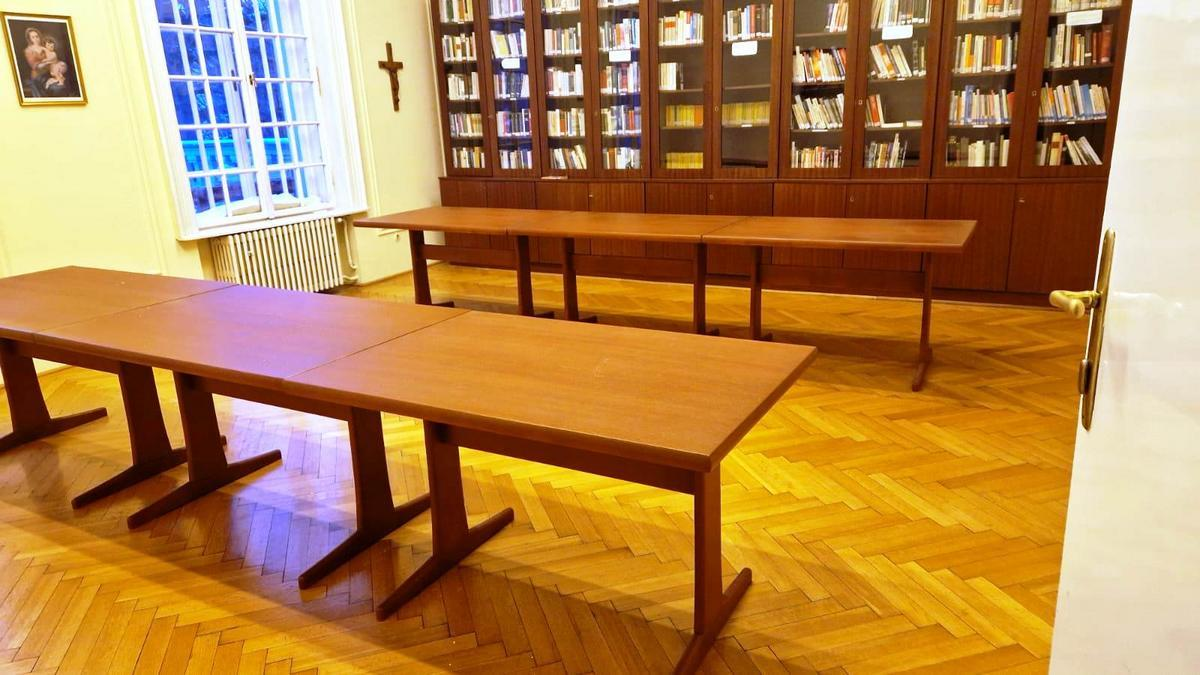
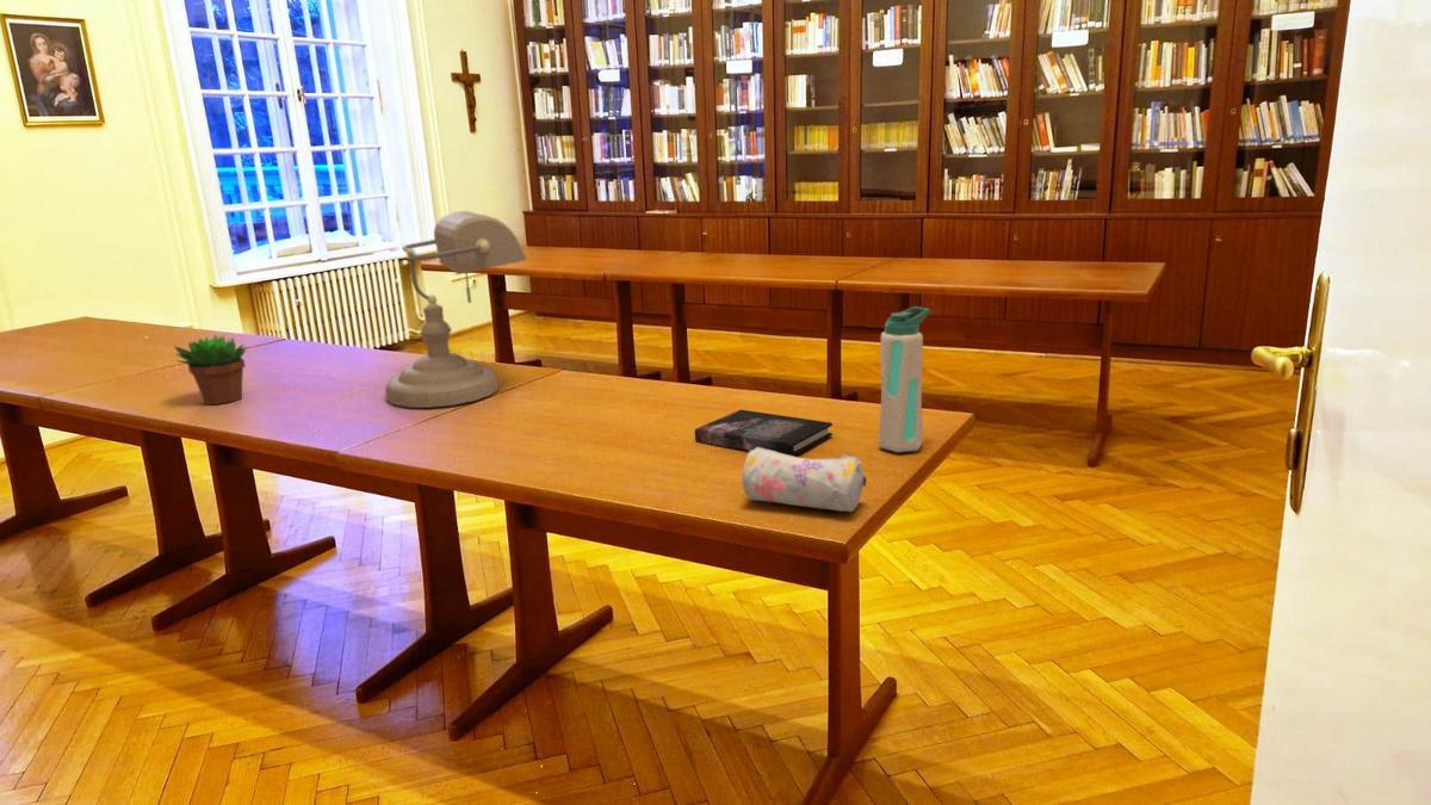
+ succulent plant [173,334,248,405]
+ desk lamp [384,210,528,408]
+ water bottle [878,305,931,453]
+ book [694,409,834,457]
+ pencil case [741,447,867,513]
